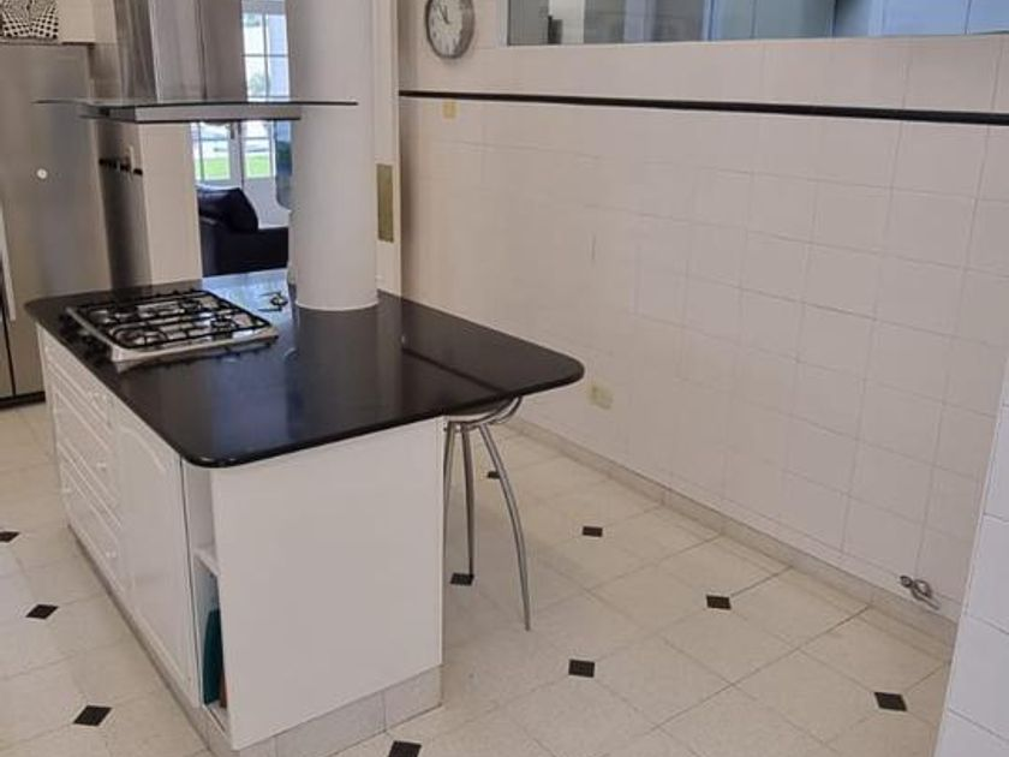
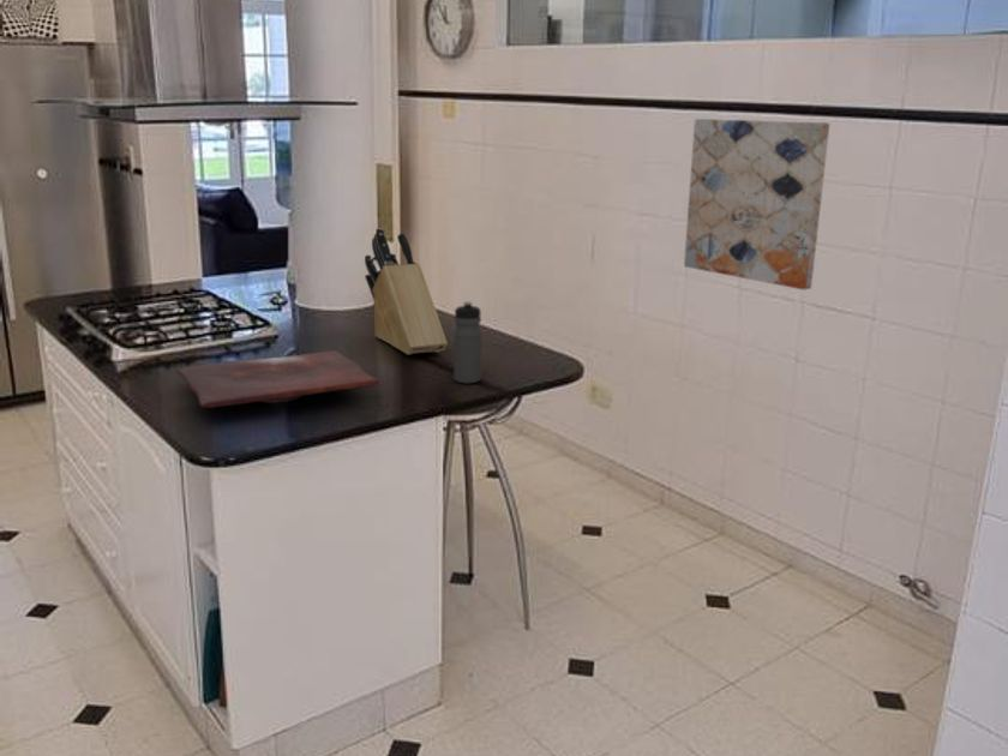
+ wall art [683,118,830,290]
+ knife block [364,227,449,356]
+ water bottle [452,300,484,385]
+ cutting board [175,349,380,409]
